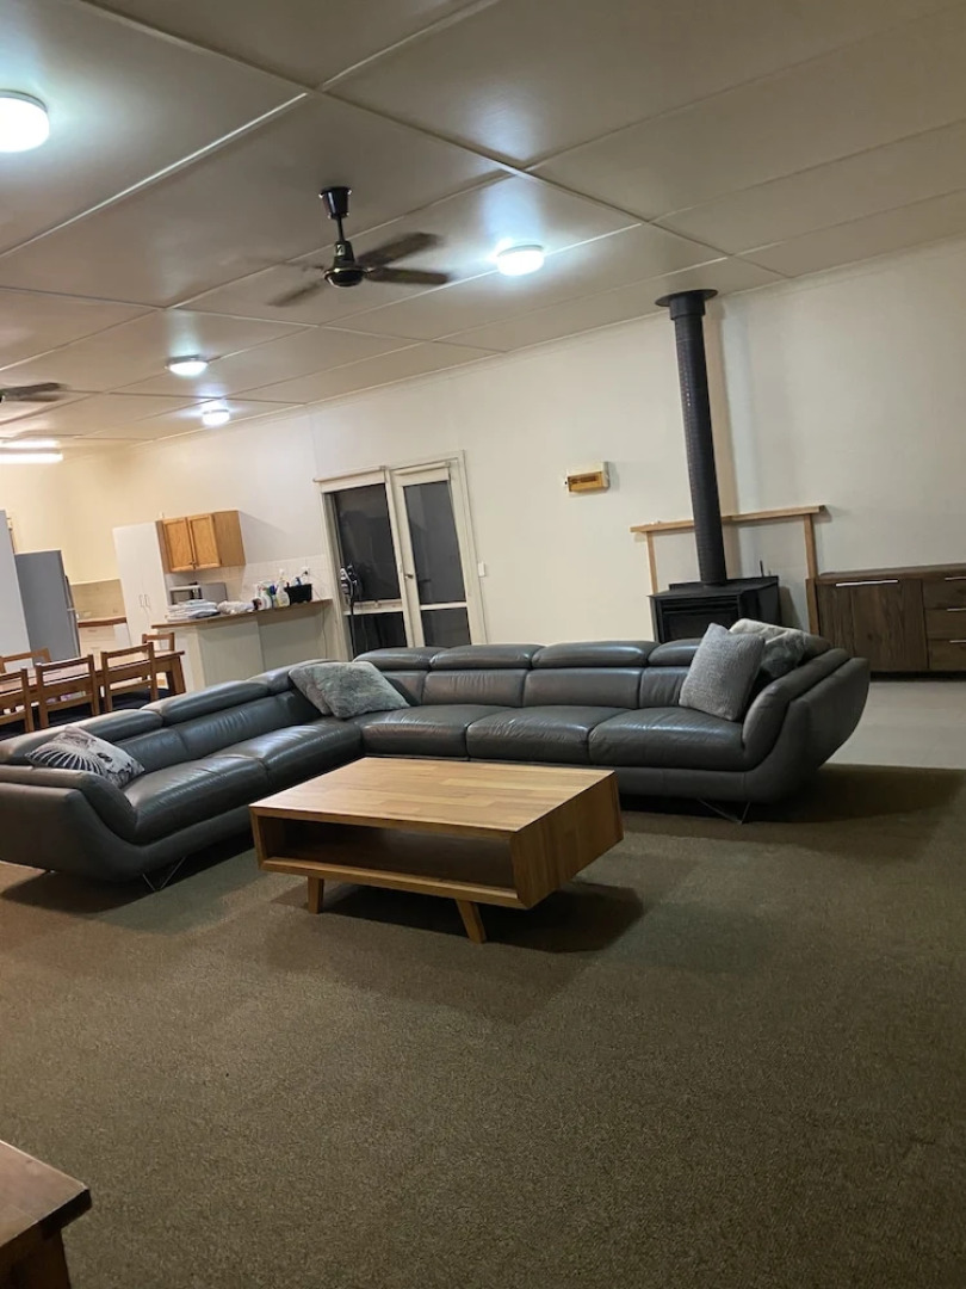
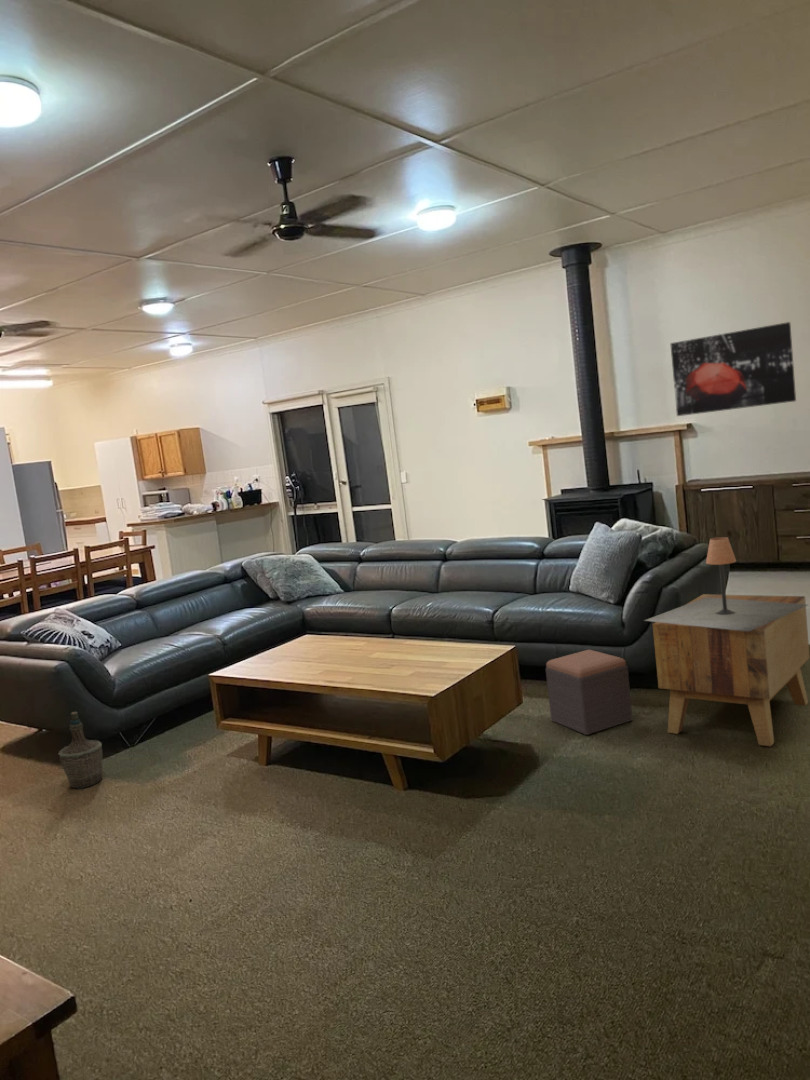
+ footstool [545,649,634,736]
+ wall art [669,321,797,417]
+ table lamp [643,536,808,631]
+ side table [652,593,810,747]
+ bottle [58,711,104,789]
